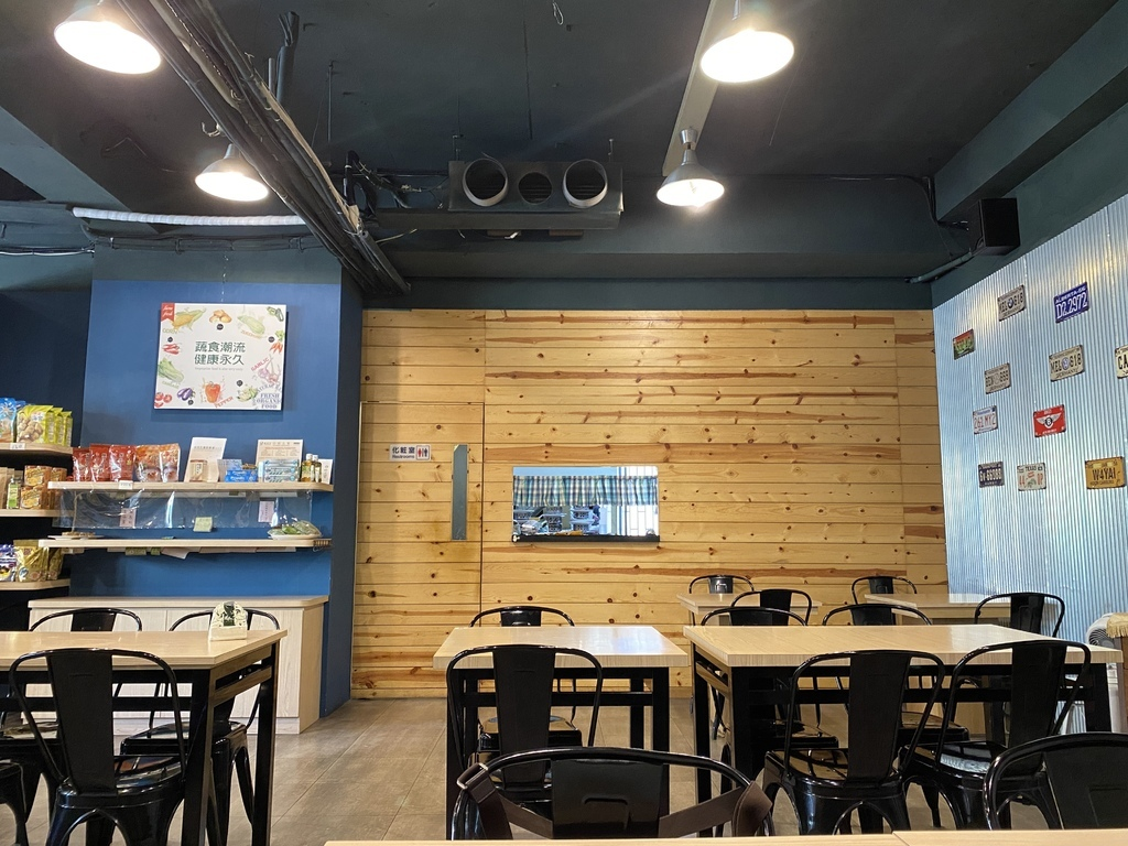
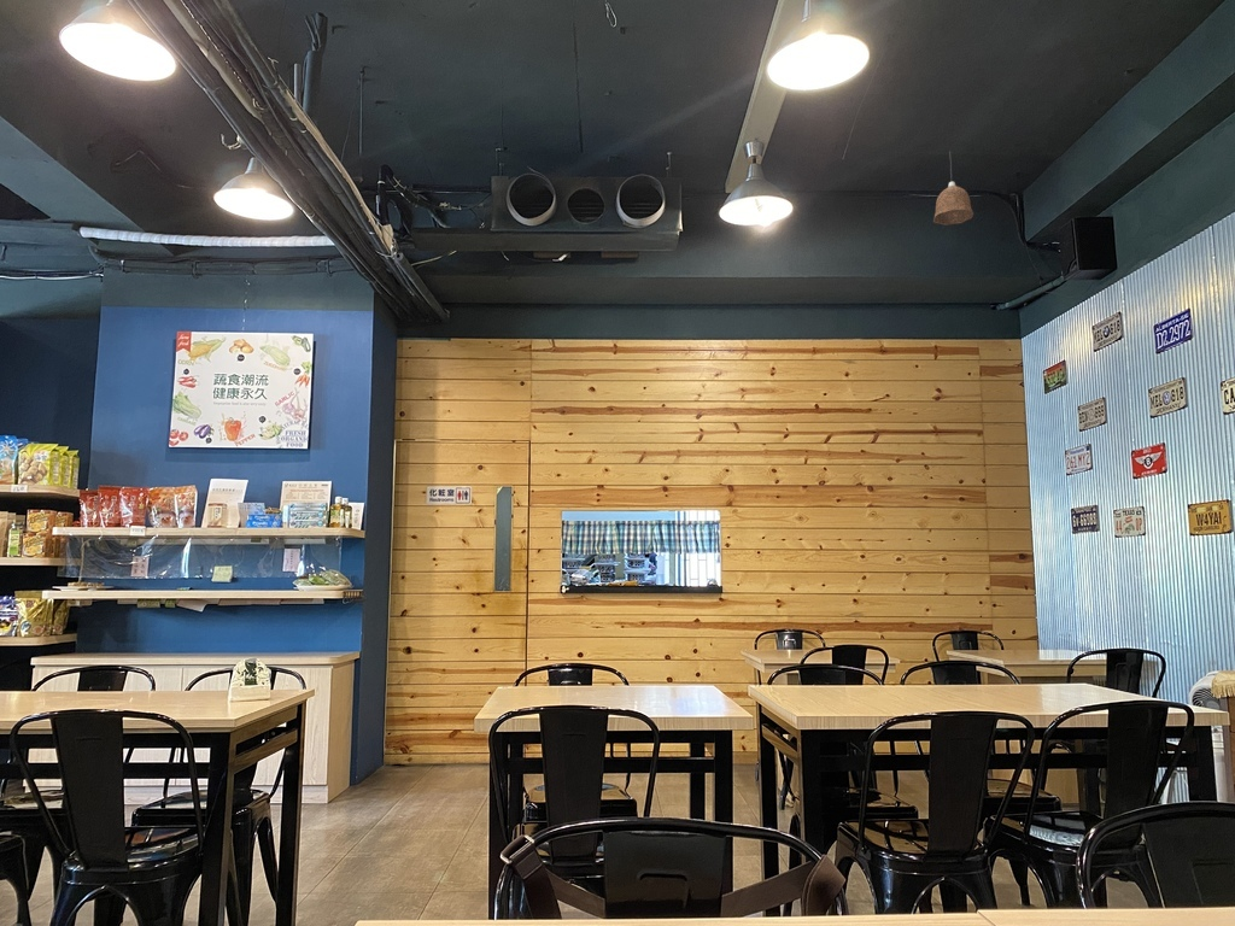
+ pendant lamp [932,150,974,227]
